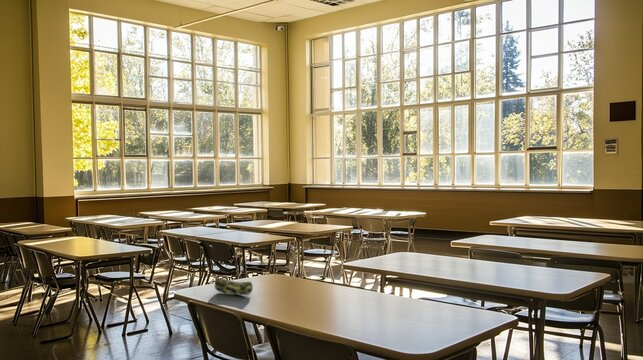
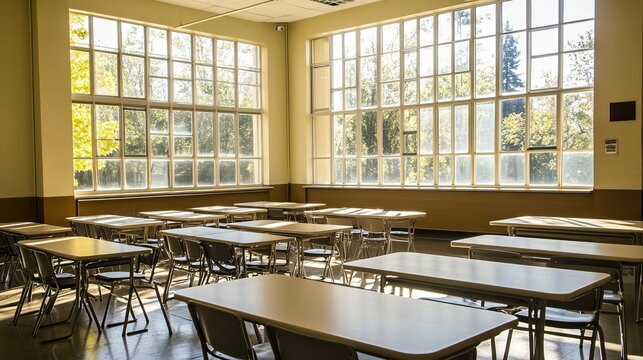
- pencil case [214,277,254,296]
